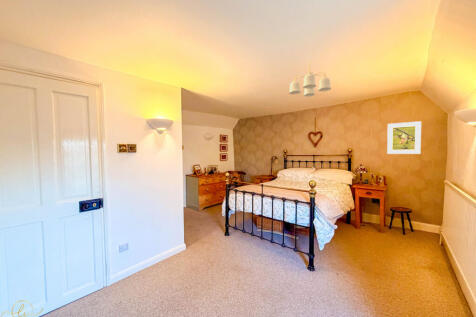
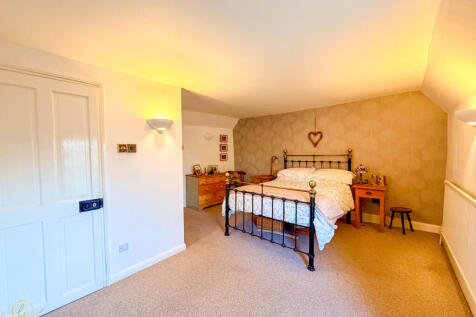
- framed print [386,120,422,155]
- ceiling light fixture [288,60,332,98]
